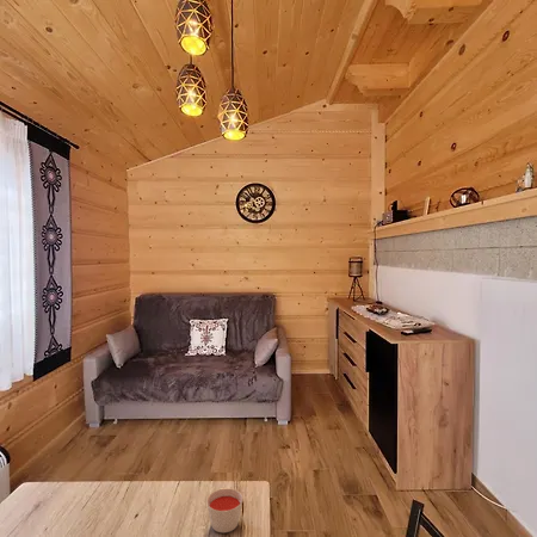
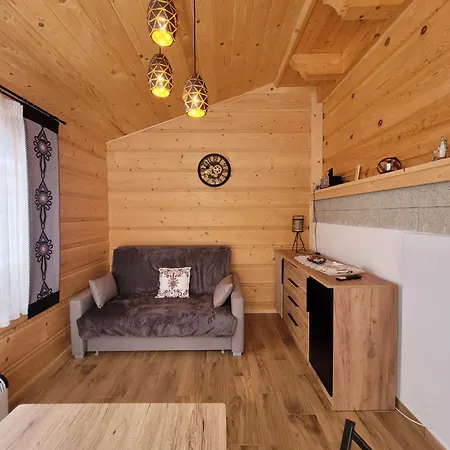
- candle [205,487,243,533]
